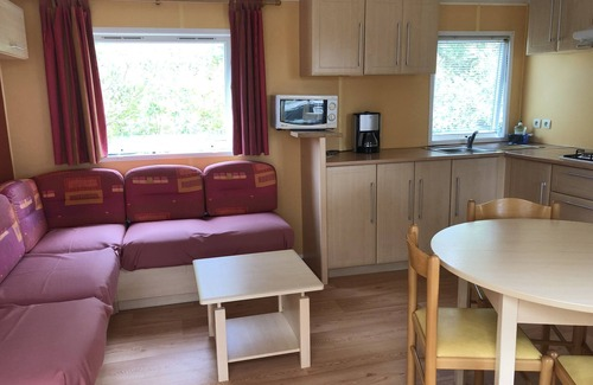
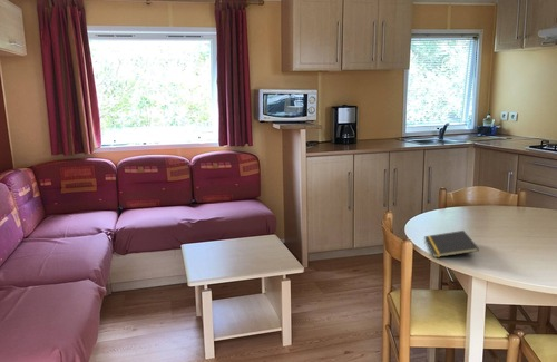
+ notepad [423,229,480,258]
